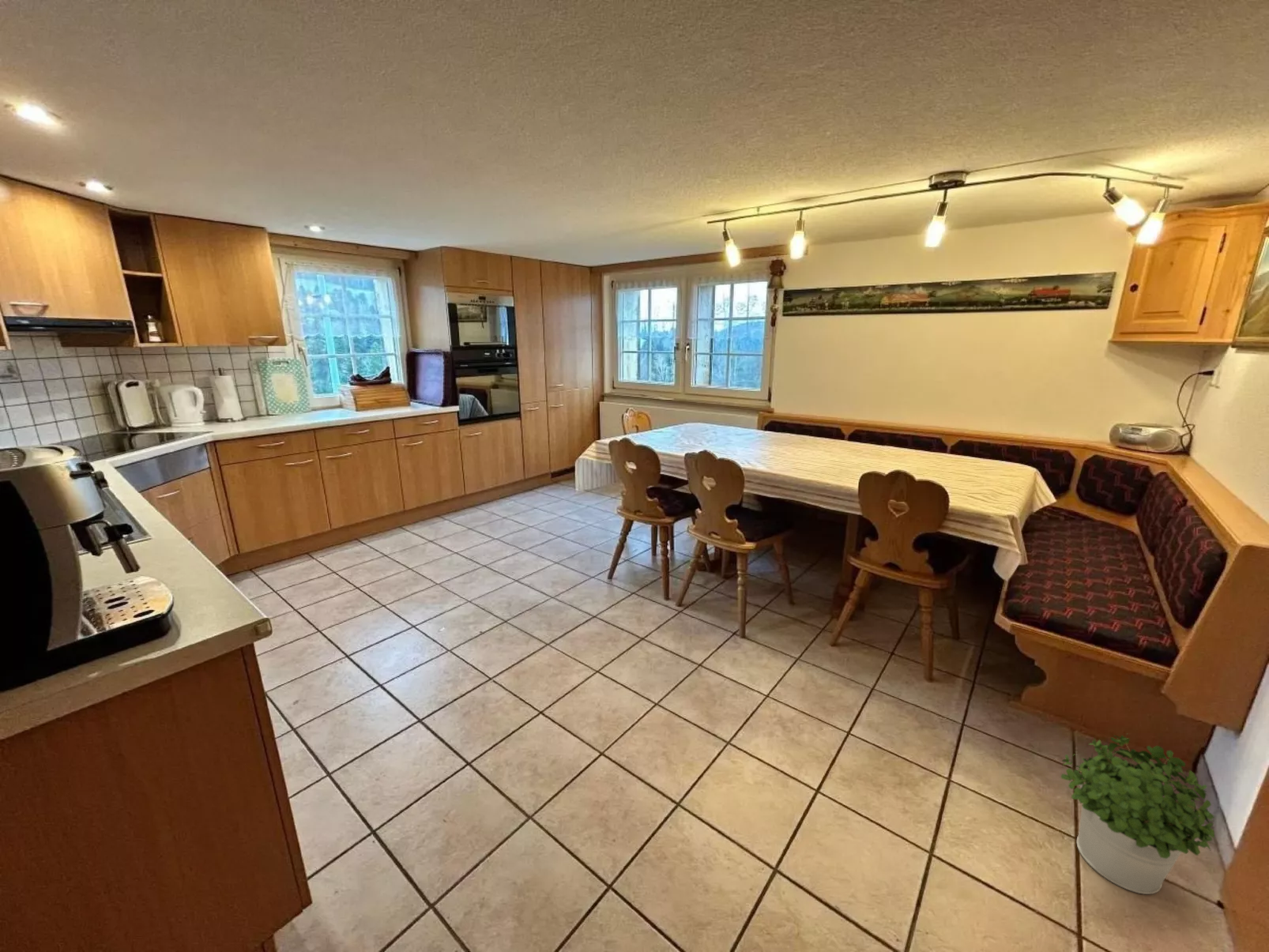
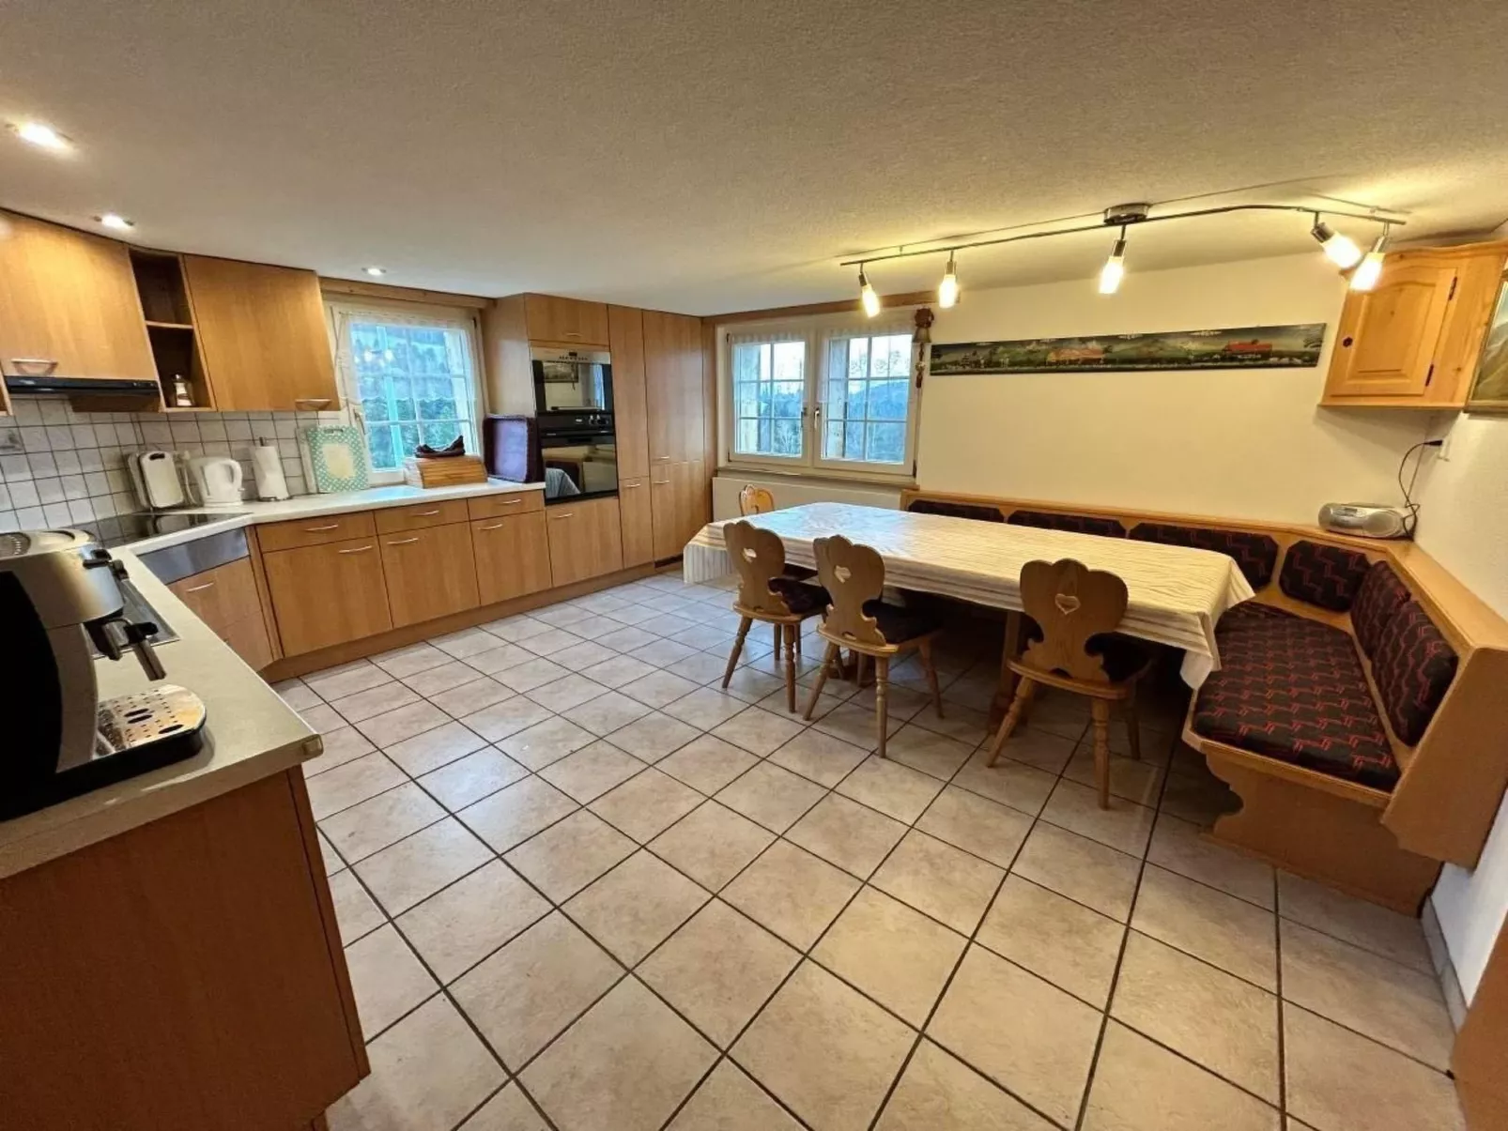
- potted plant [1060,734,1215,895]
